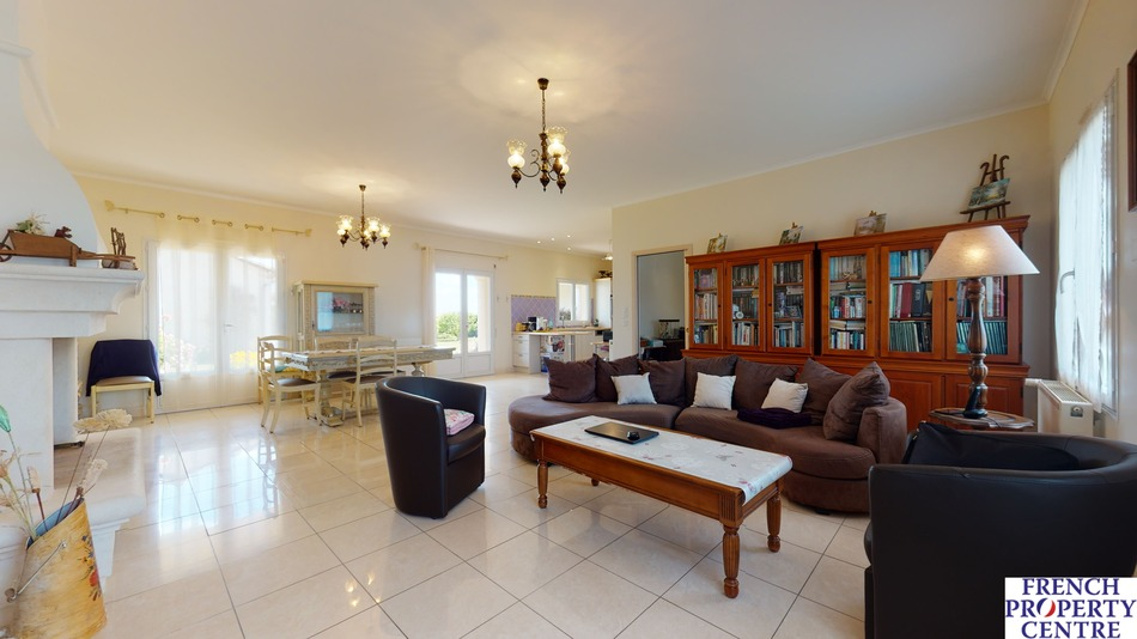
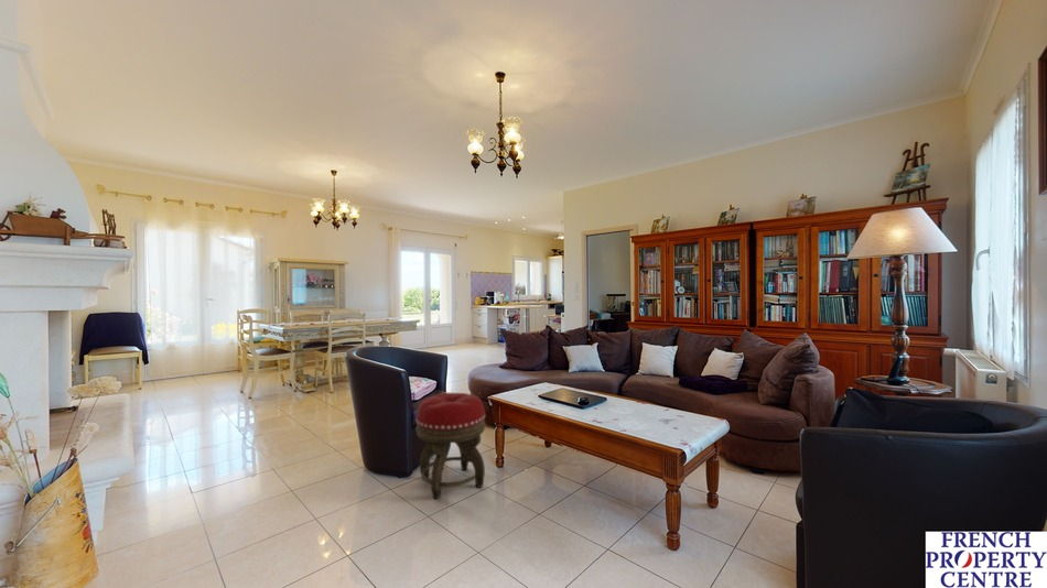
+ footstool [415,392,486,500]
